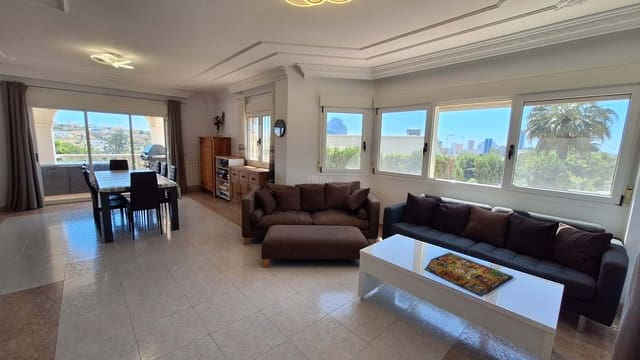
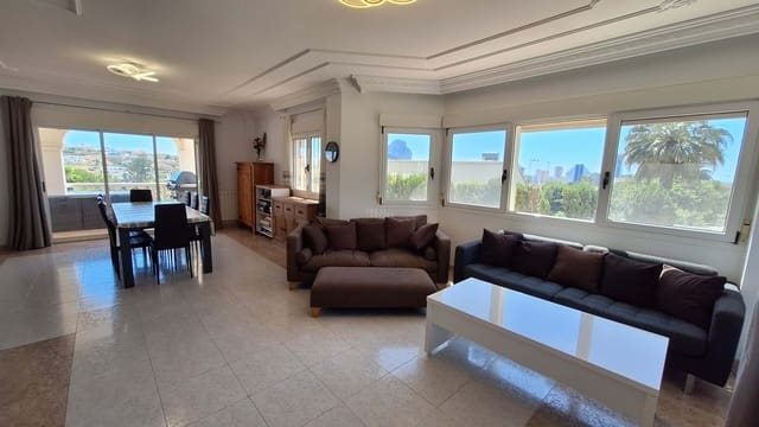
- gameboard [423,251,515,298]
